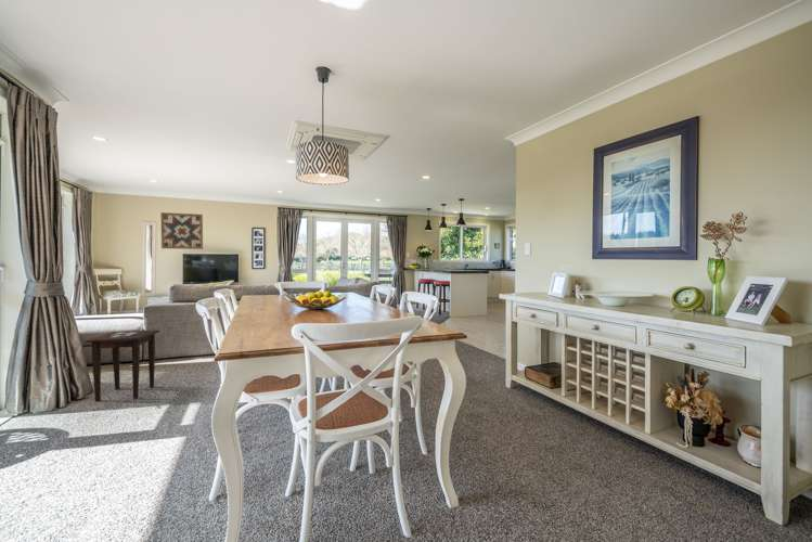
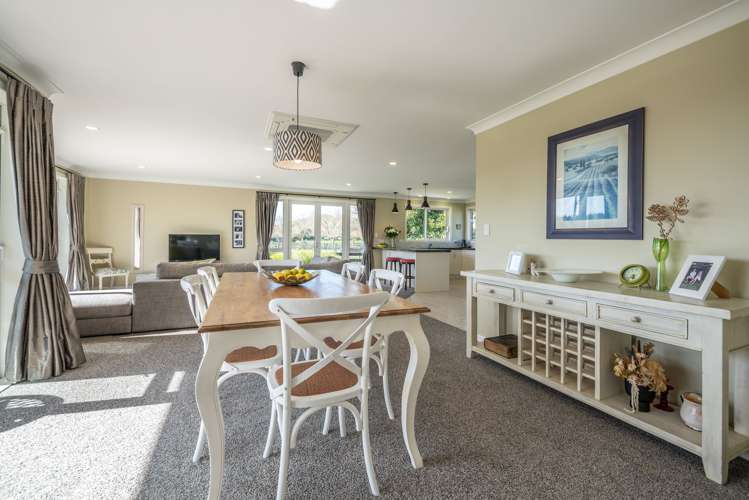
- side table [83,330,162,402]
- wall art [159,211,204,250]
